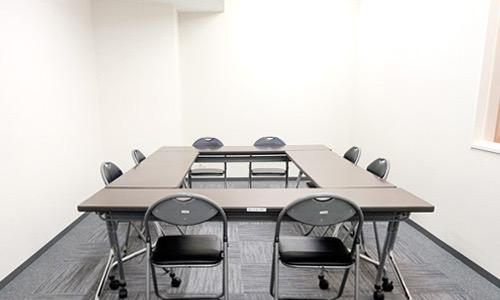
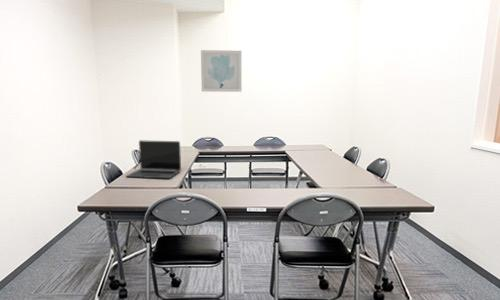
+ wall art [200,49,242,93]
+ laptop [125,139,182,179]
